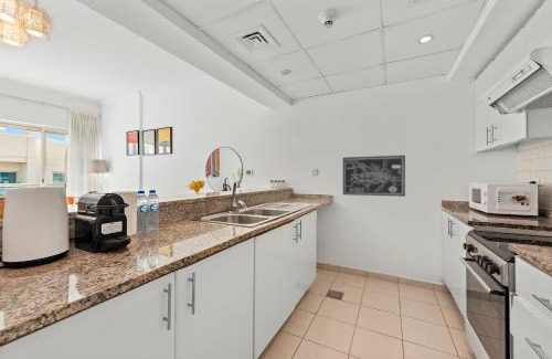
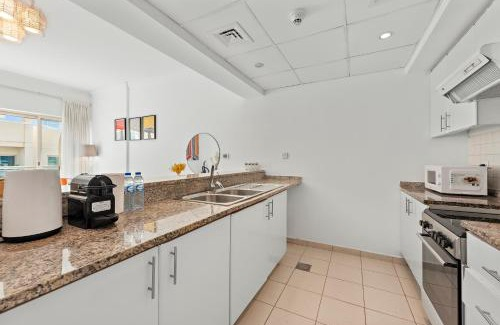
- wall art [342,155,406,198]
